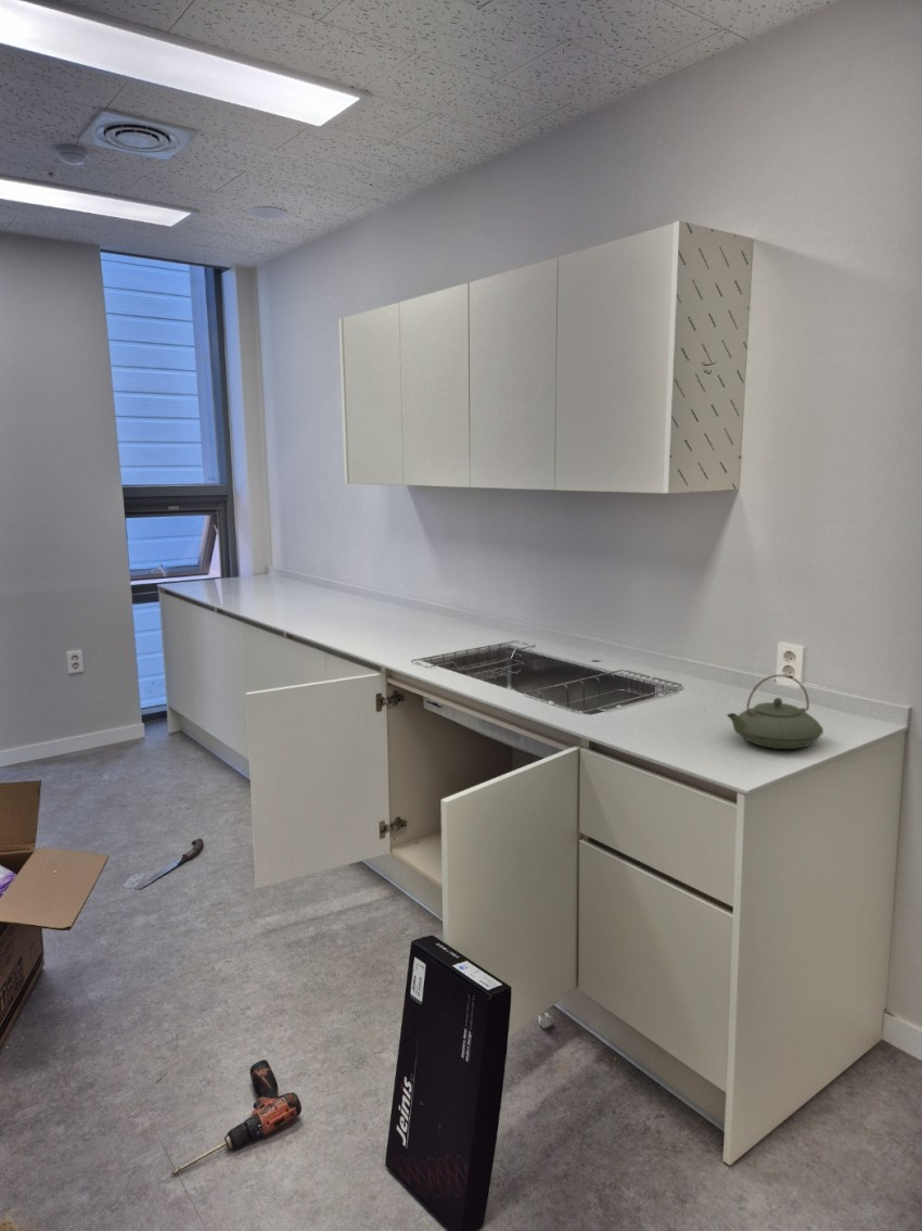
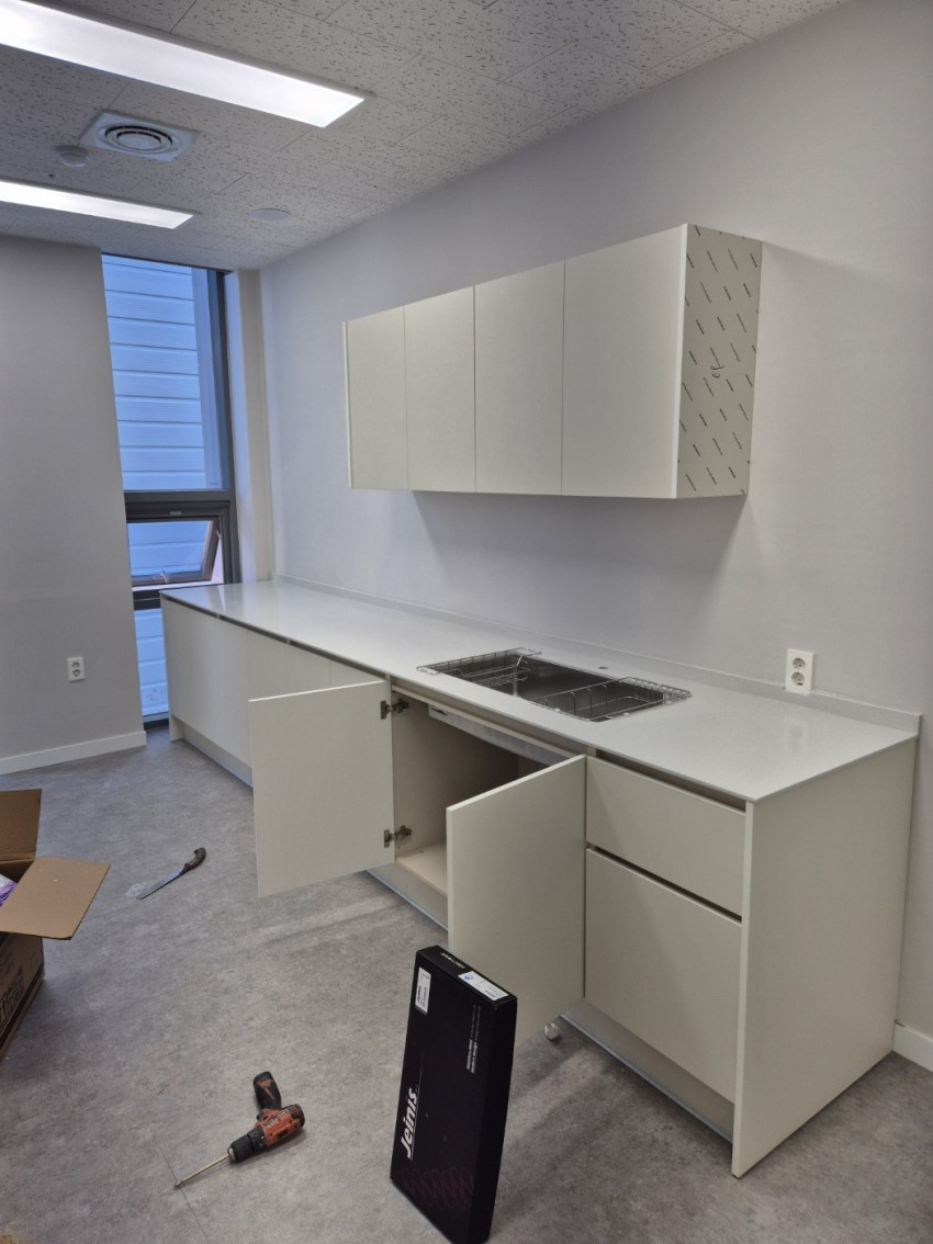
- teapot [726,673,824,750]
